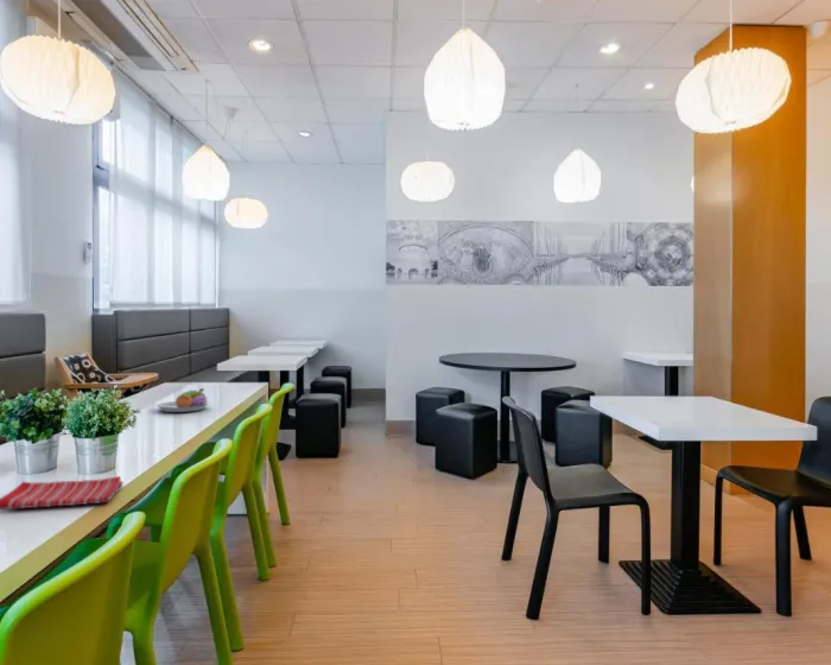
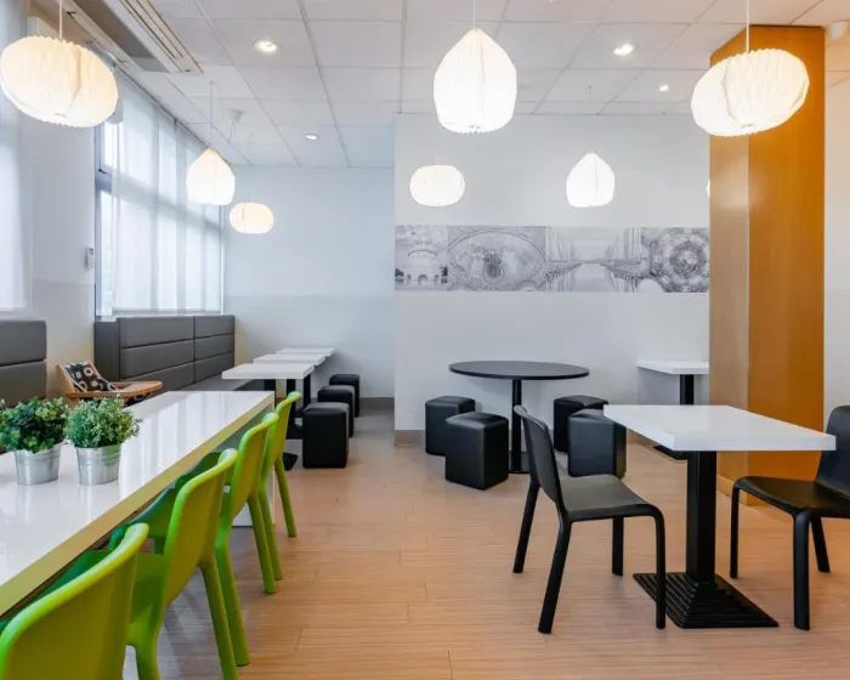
- fruit bowl [154,387,210,413]
- dish towel [0,475,125,511]
